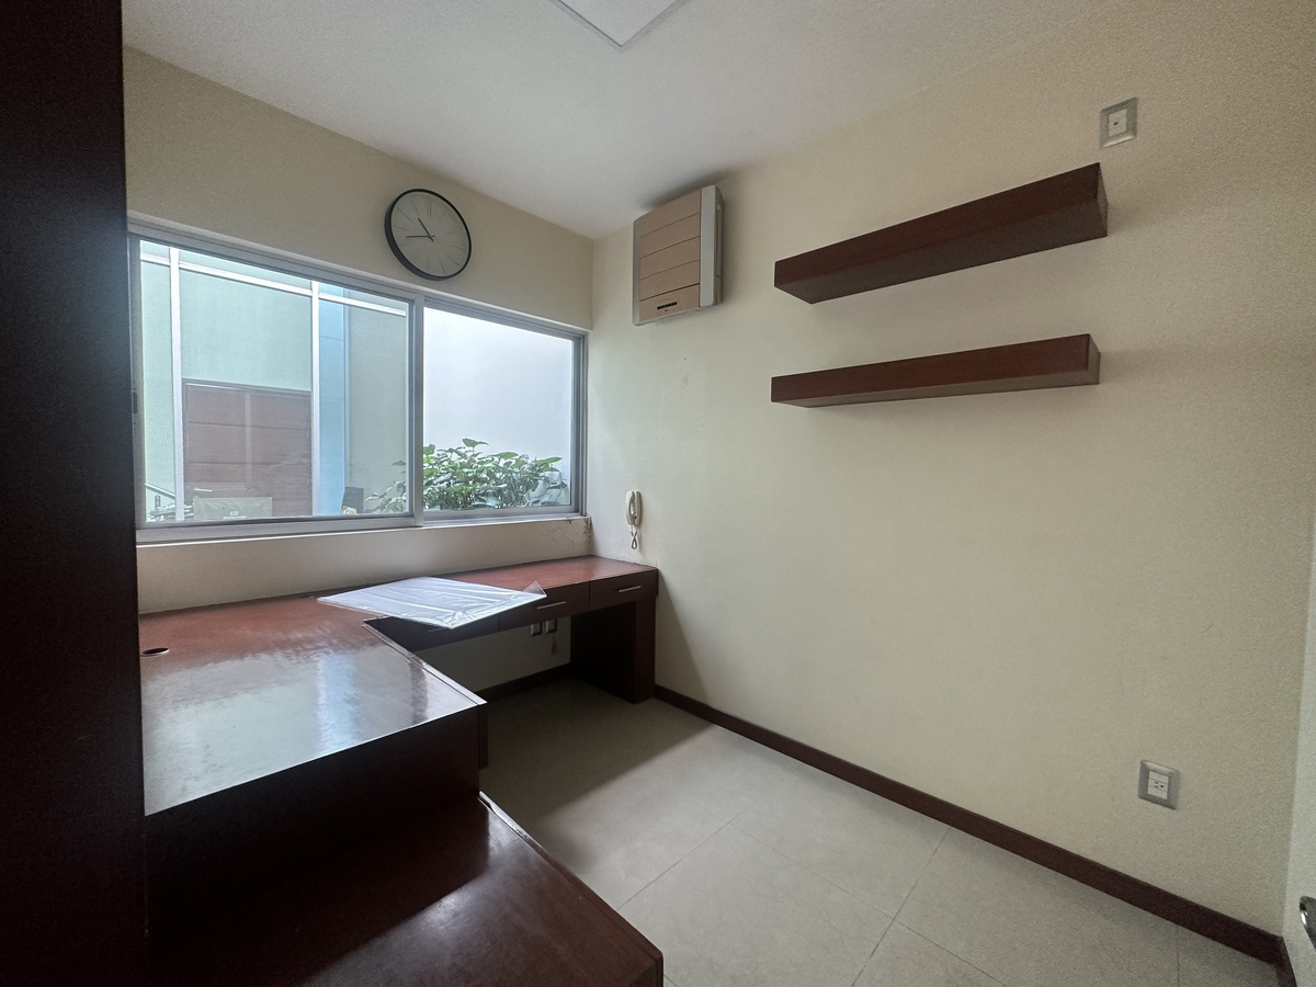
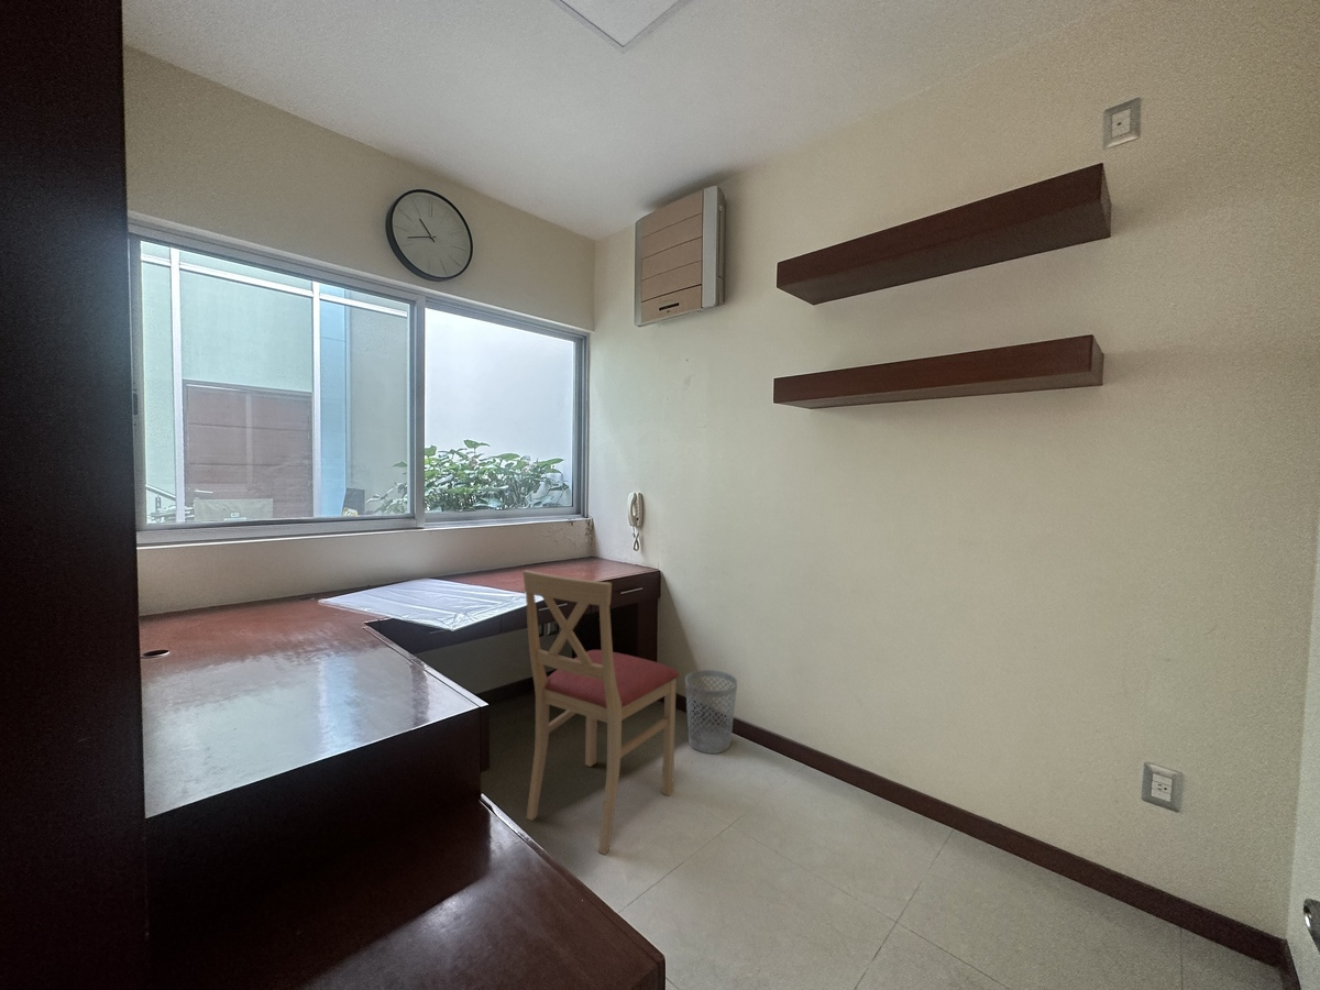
+ chair [521,569,681,856]
+ wastebasket [684,669,738,755]
